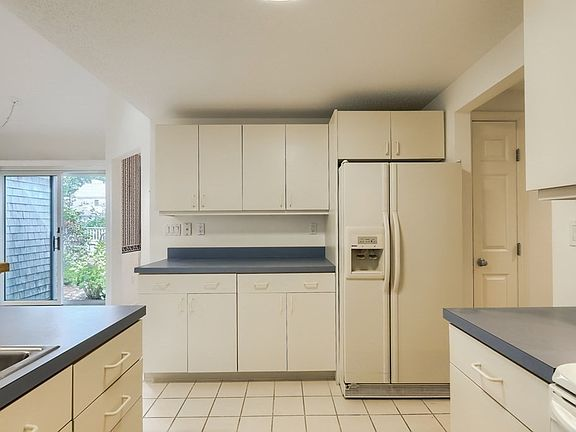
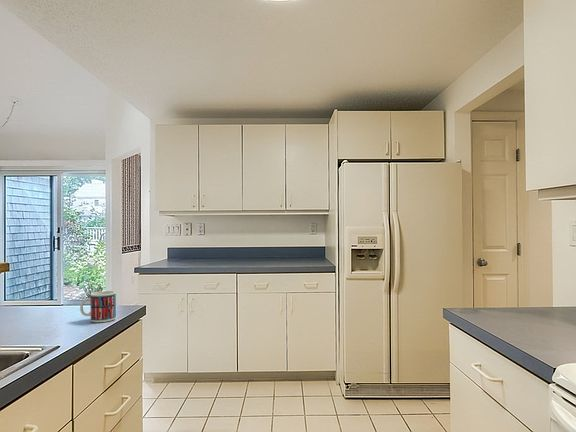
+ mug [79,290,117,323]
